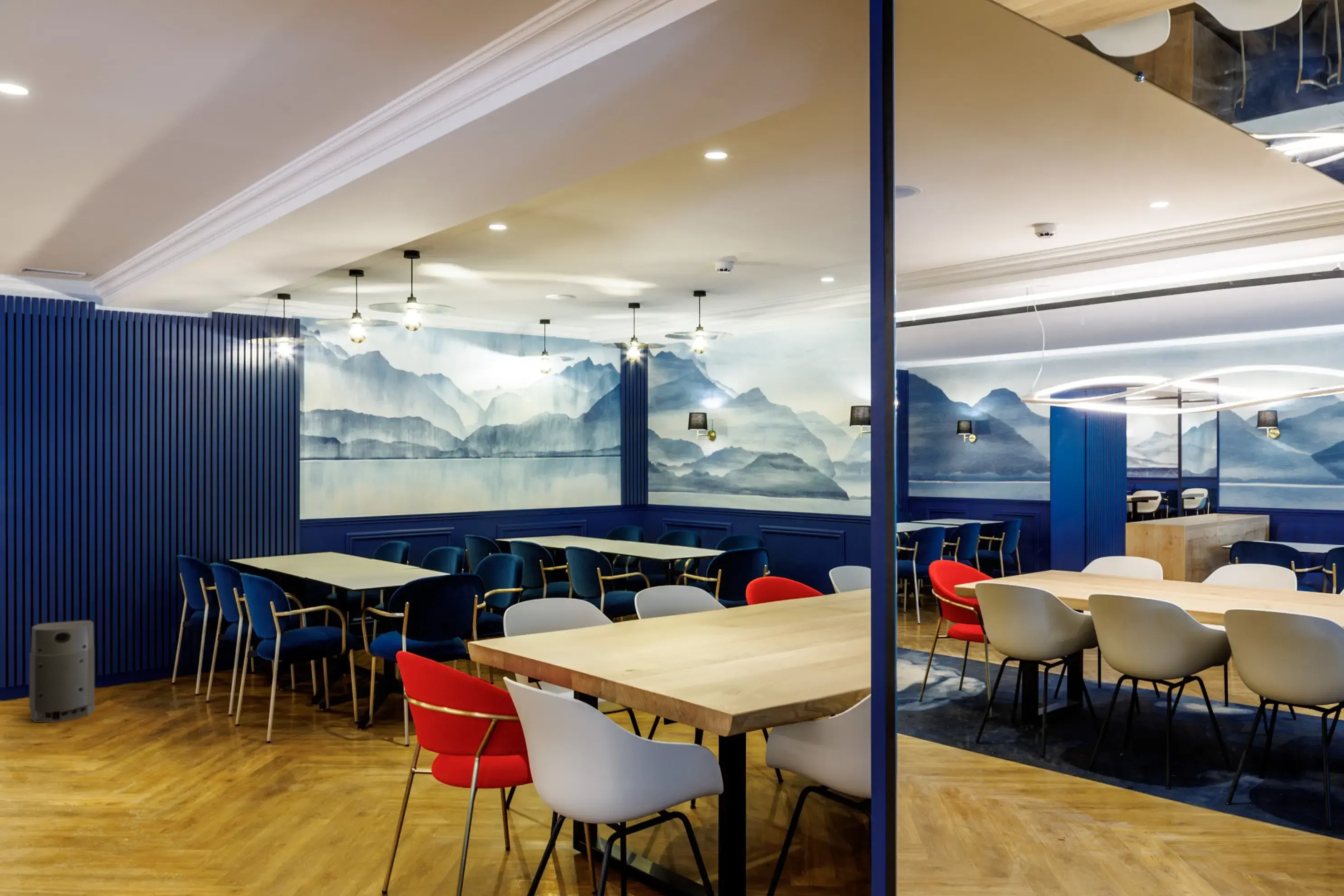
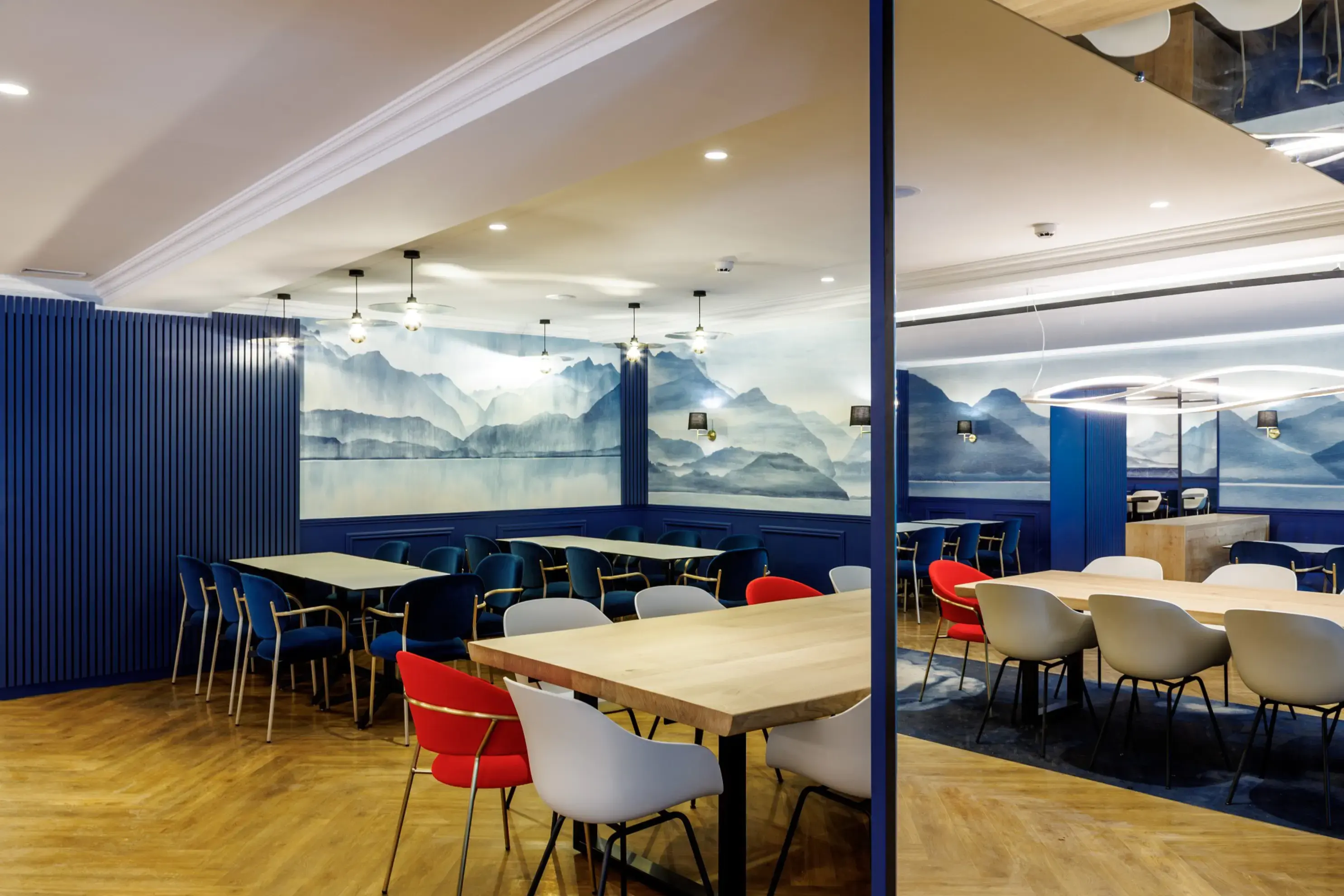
- air purifier [29,620,95,723]
